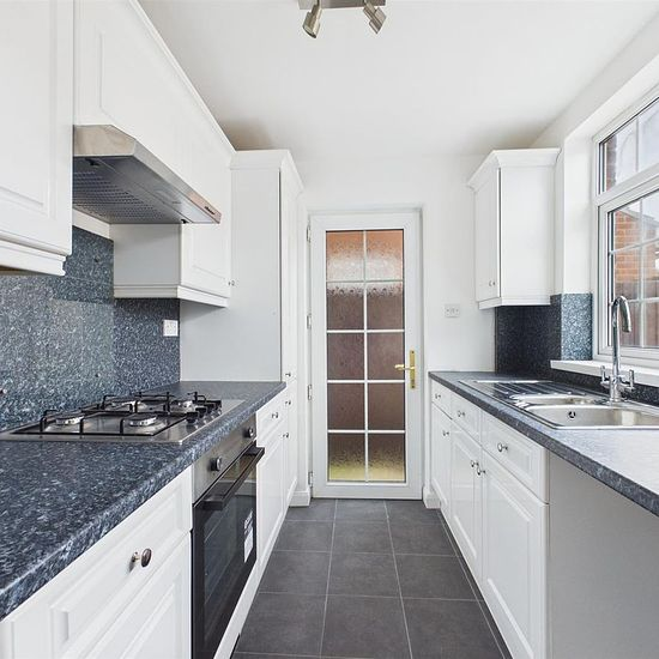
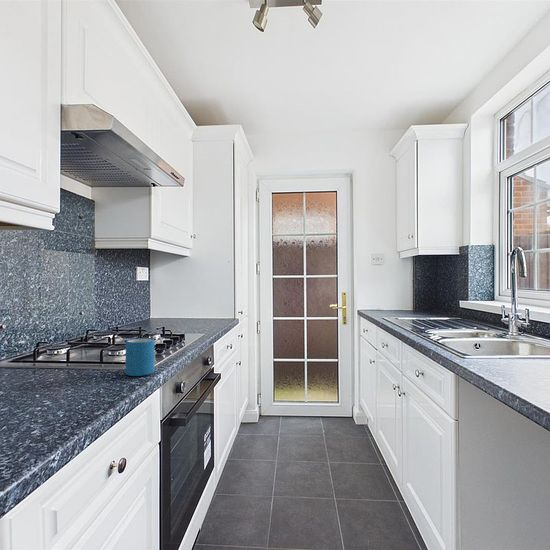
+ mug [125,337,155,377]
